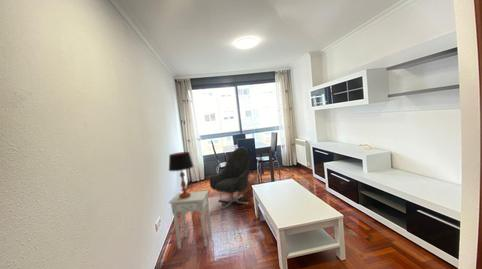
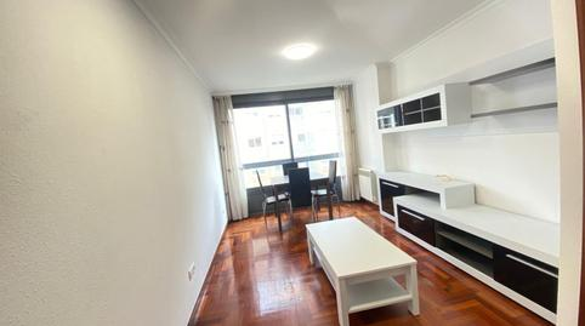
- table lamp [168,151,195,199]
- armchair [209,146,252,210]
- nightstand [168,189,212,250]
